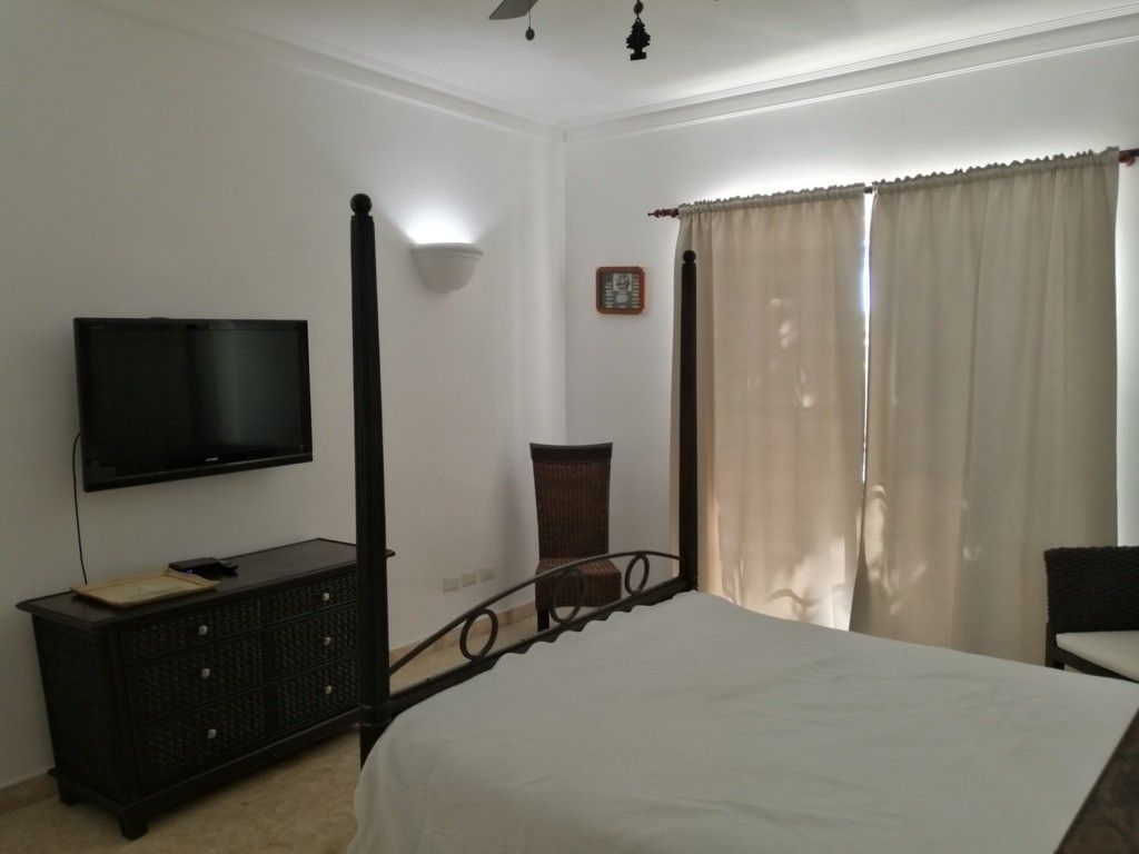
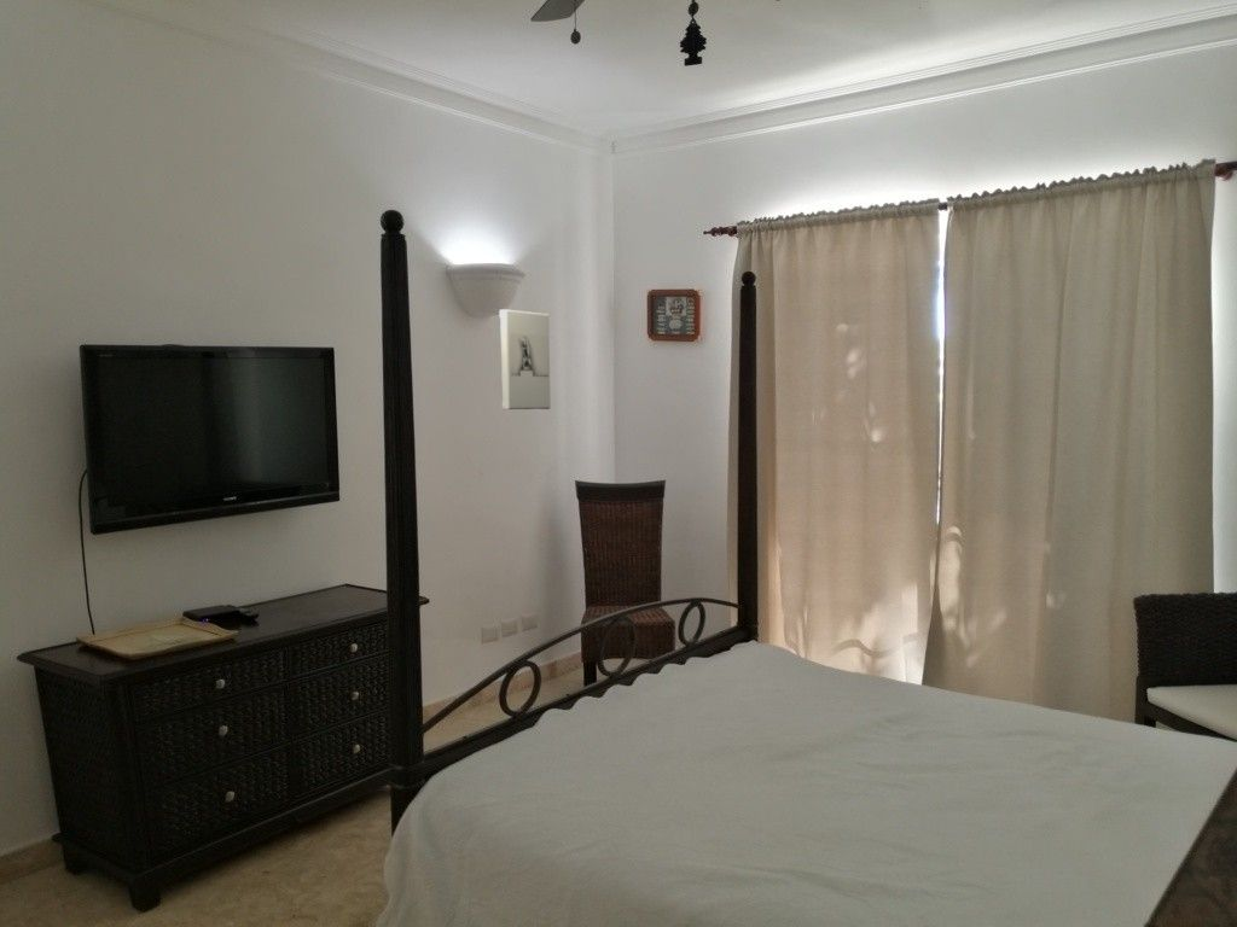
+ wall sculpture [498,308,552,412]
